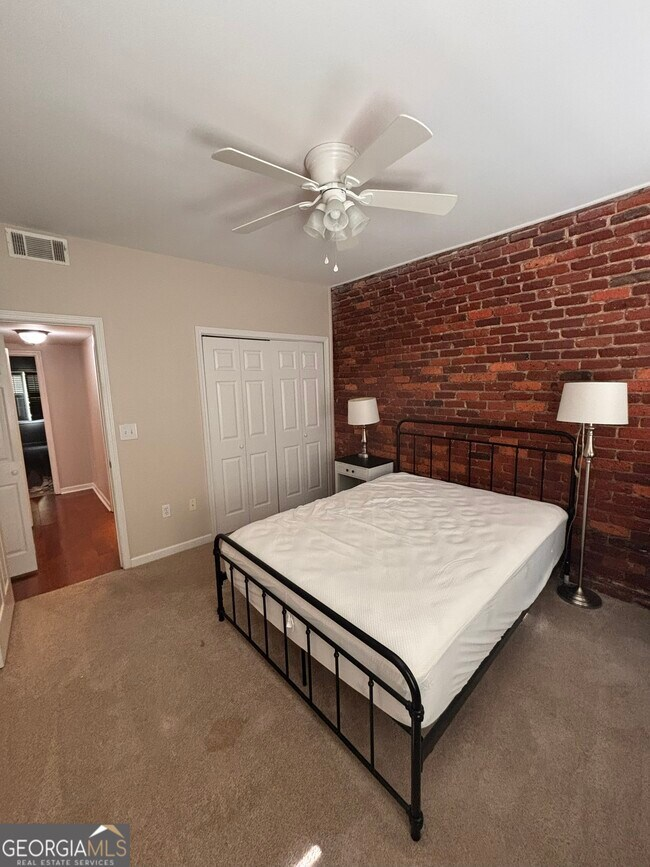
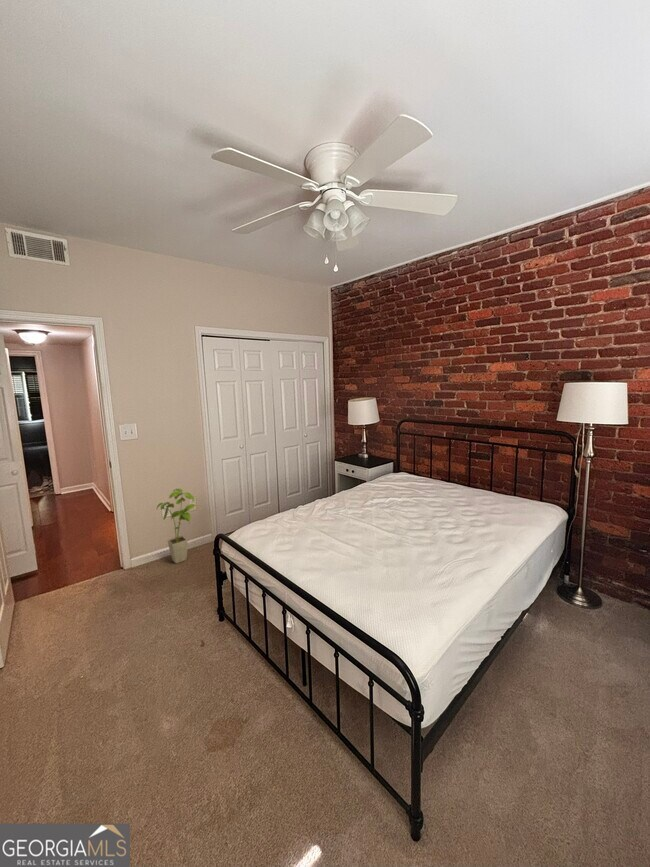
+ house plant [156,487,198,564]
